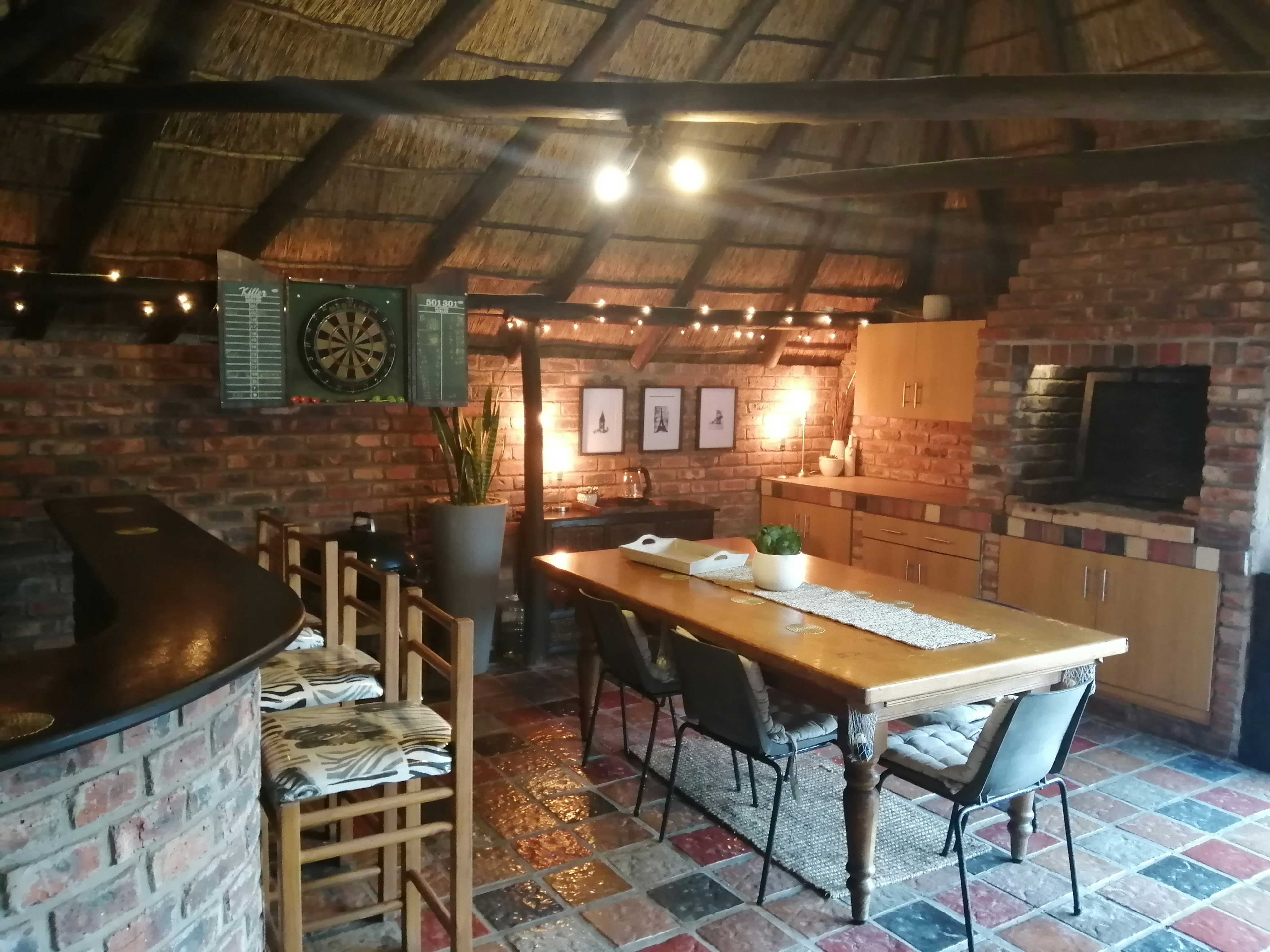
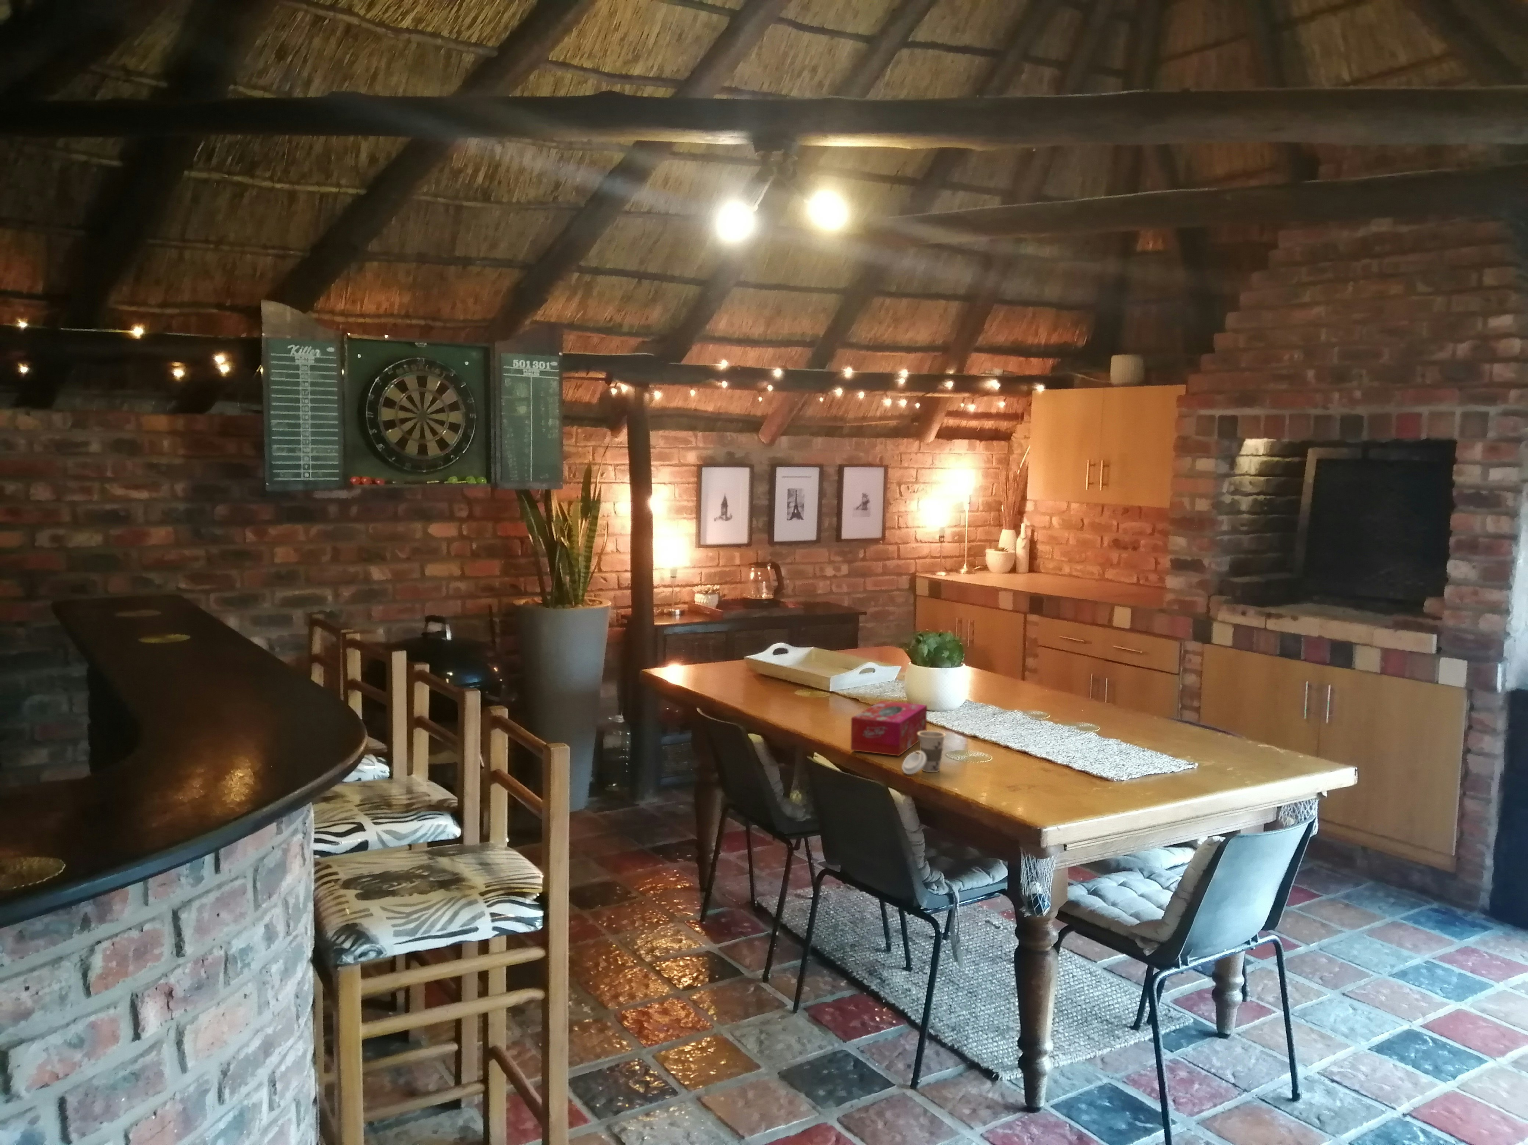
+ cup [901,730,946,775]
+ tissue box [851,700,928,757]
